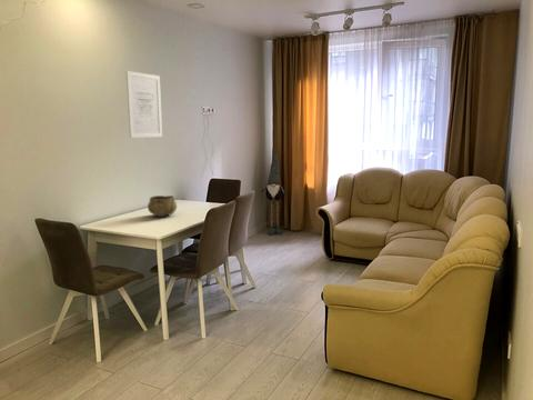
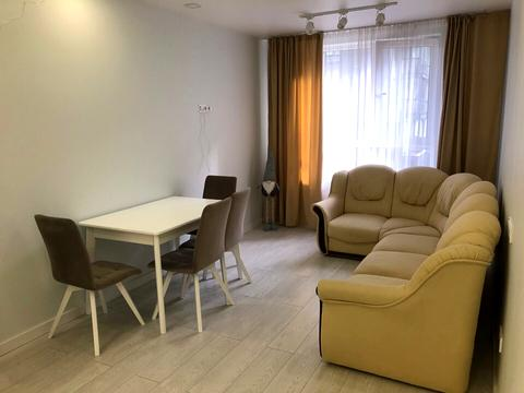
- wall art [125,70,163,139]
- decorative bowl [147,194,178,218]
